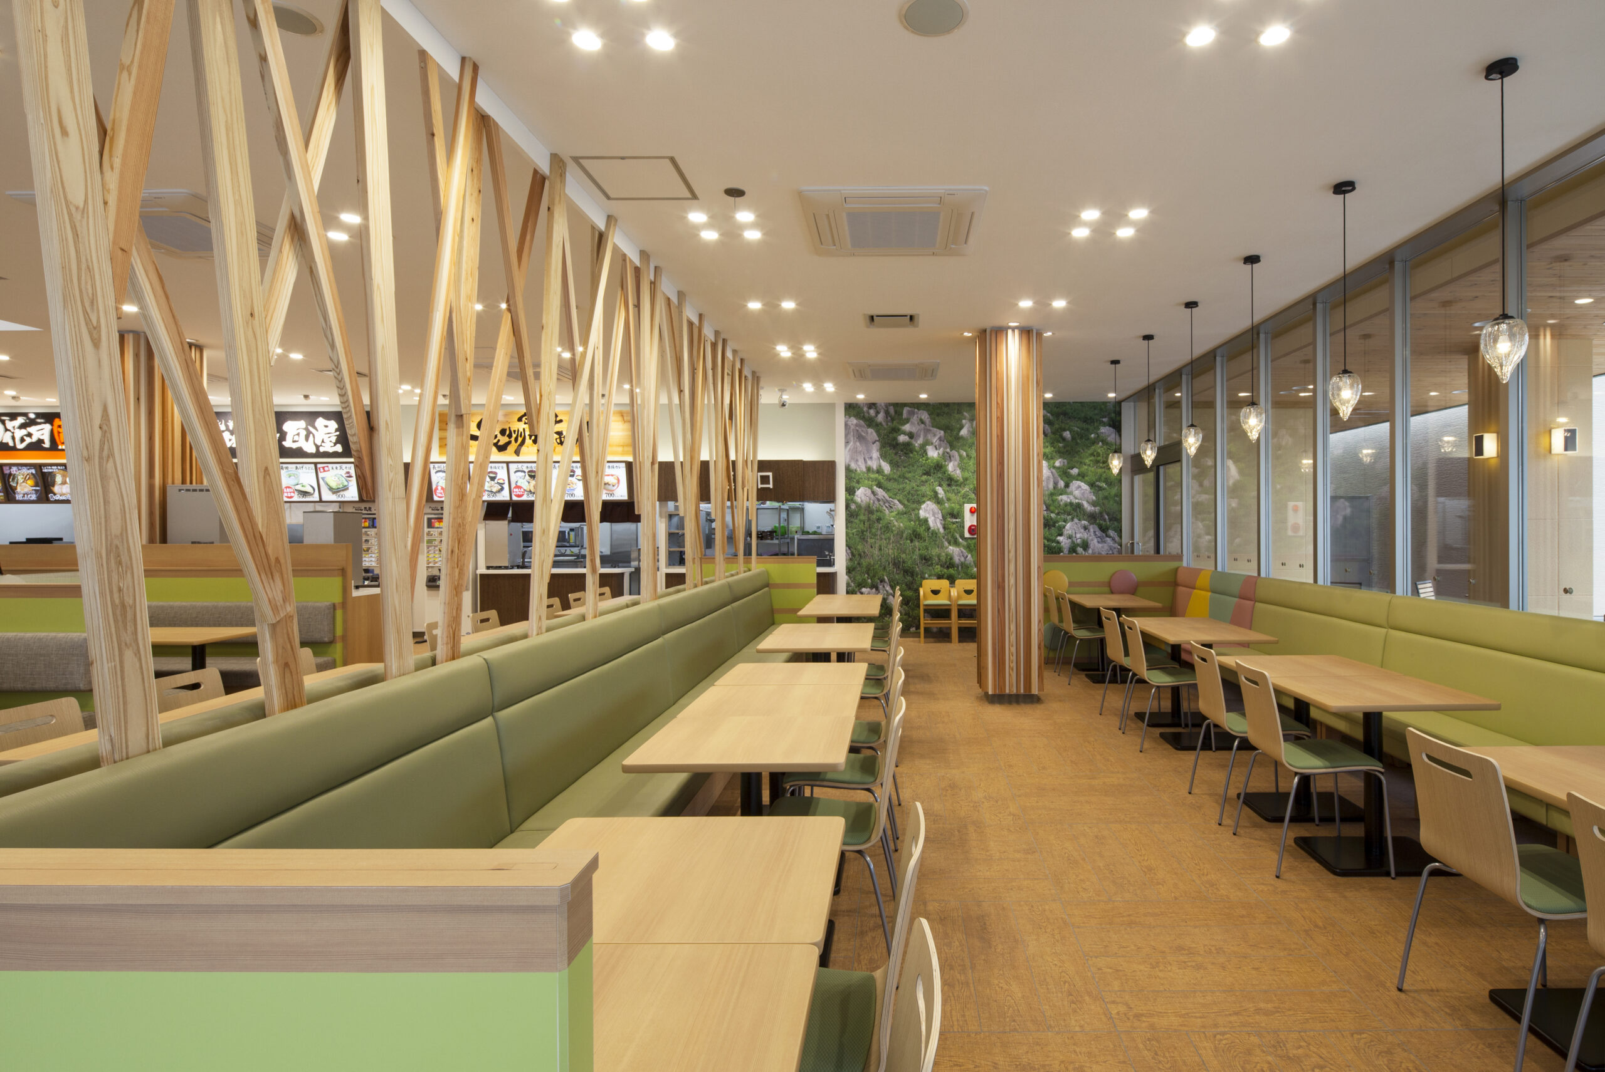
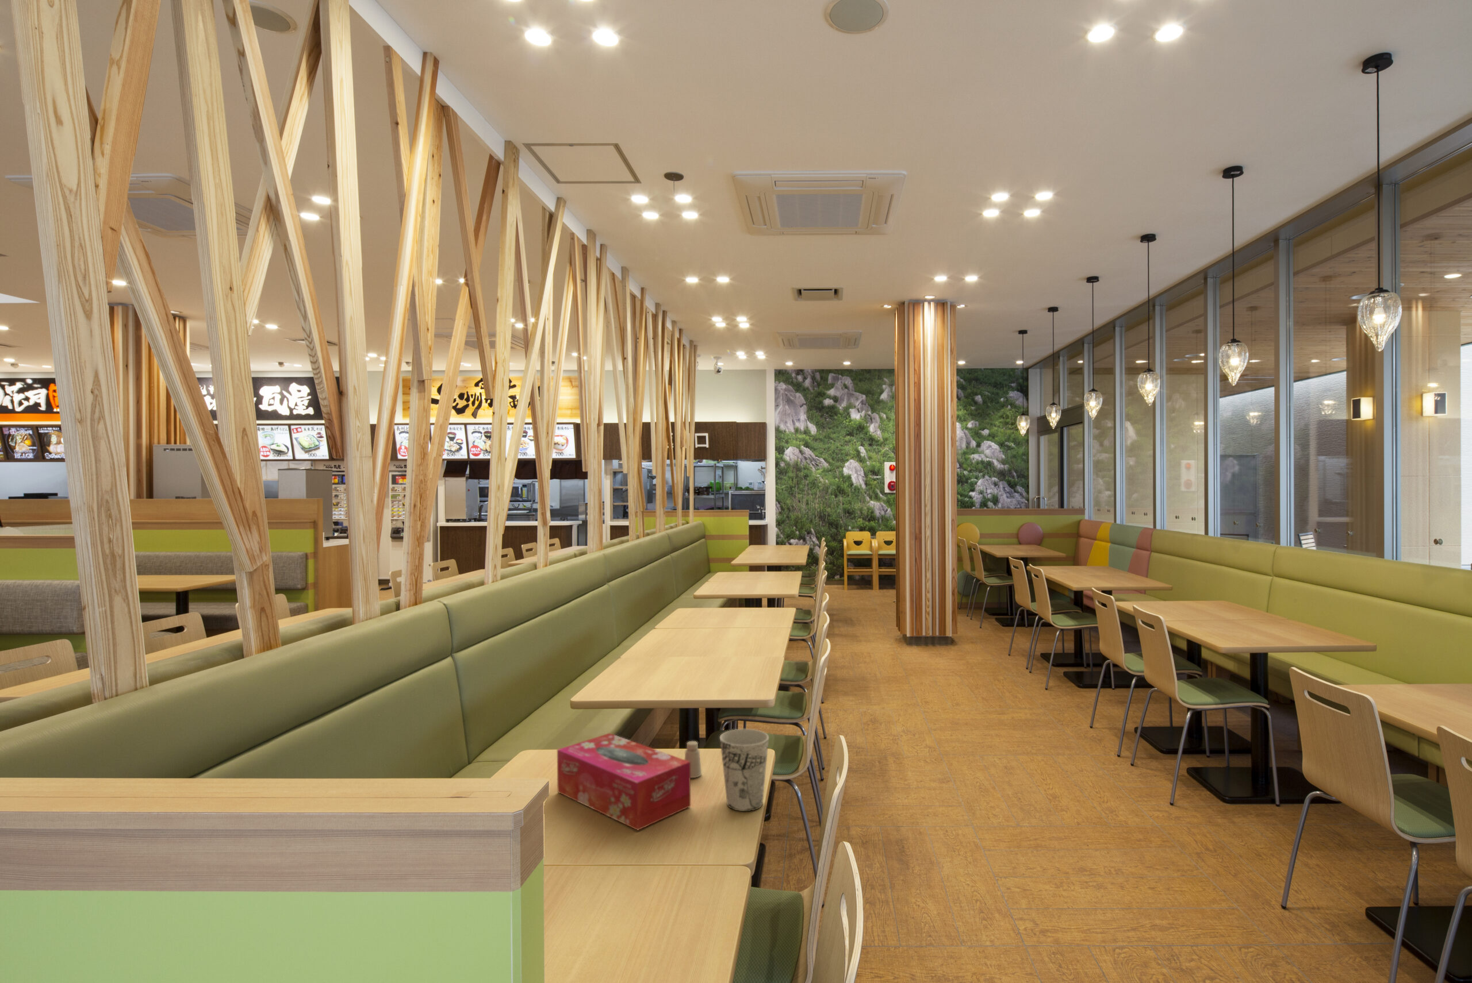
+ cup [719,728,769,812]
+ saltshaker [684,741,703,779]
+ tissue box [557,733,692,831]
